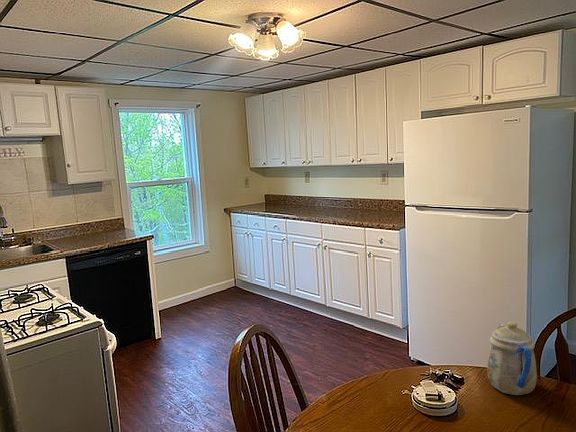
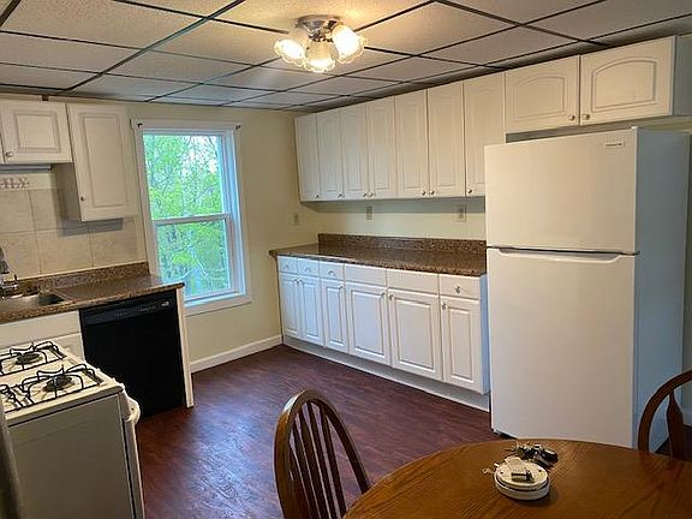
- teapot [486,321,538,396]
